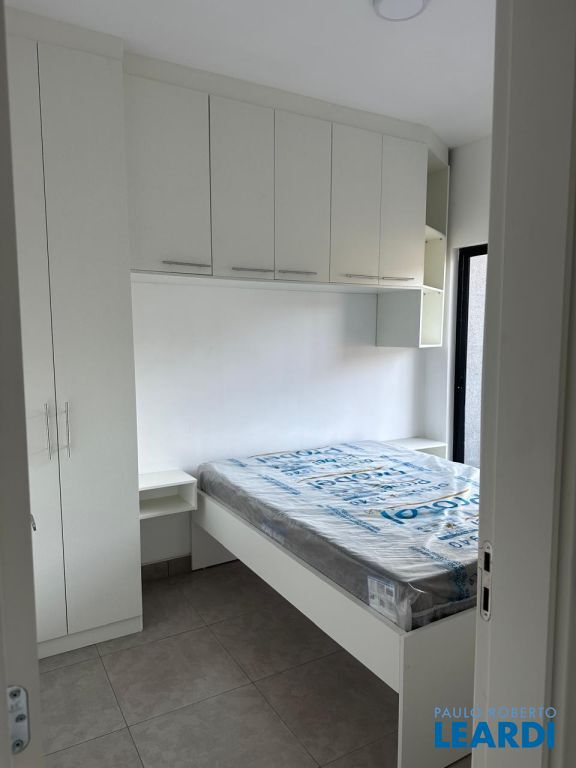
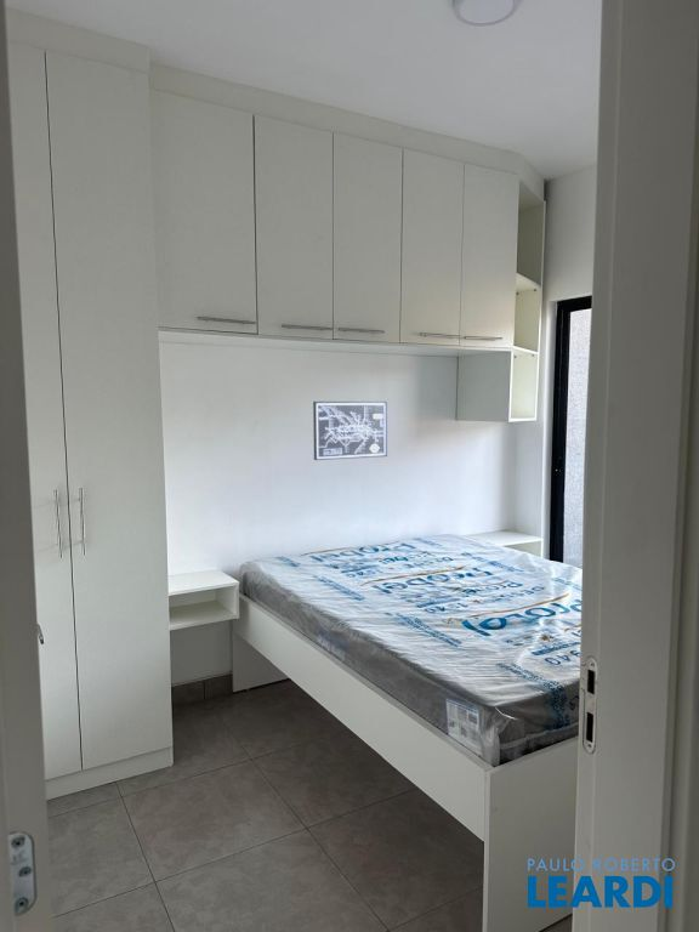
+ wall art [312,400,388,461]
